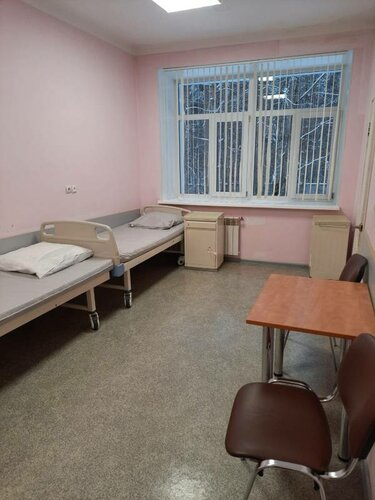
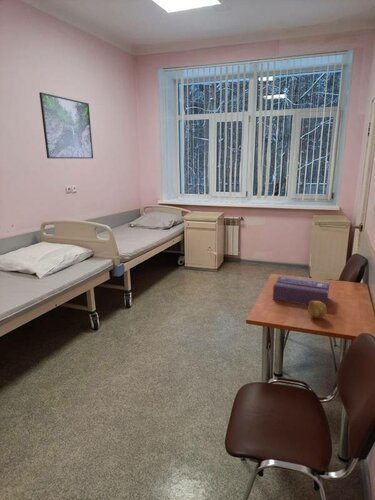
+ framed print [38,91,94,159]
+ tissue box [272,275,330,307]
+ fruit [307,301,328,319]
